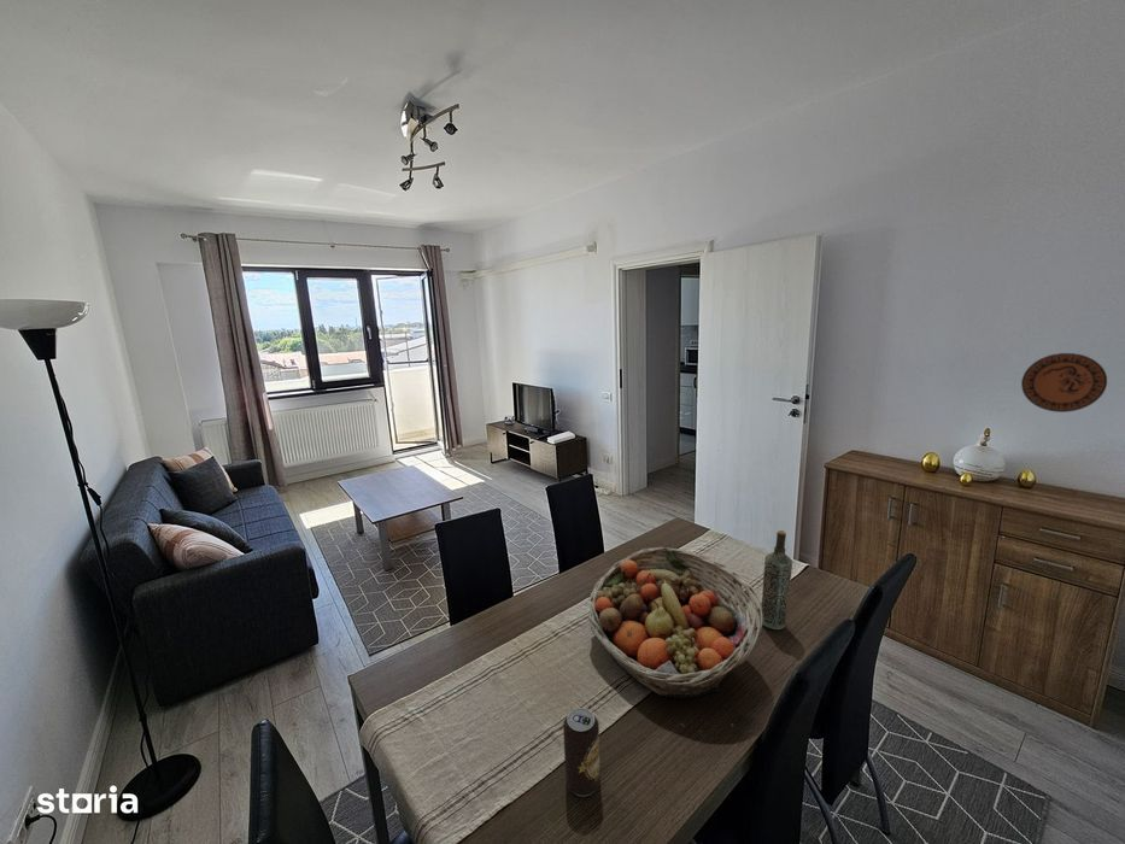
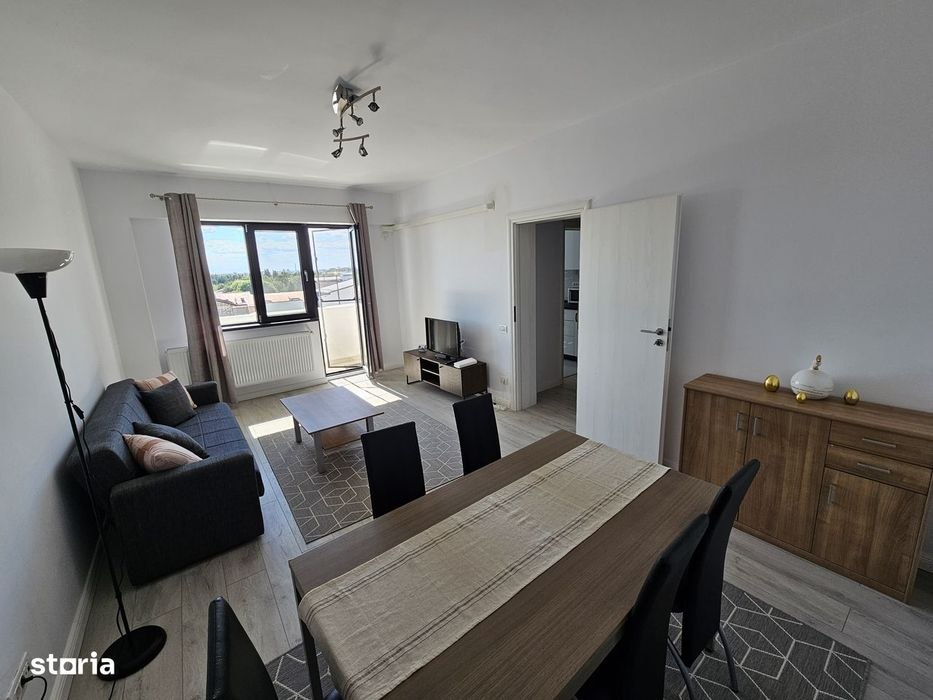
- beverage can [562,707,602,797]
- decorative plate [1020,352,1108,414]
- bottle [761,529,793,631]
- fruit basket [587,546,763,699]
